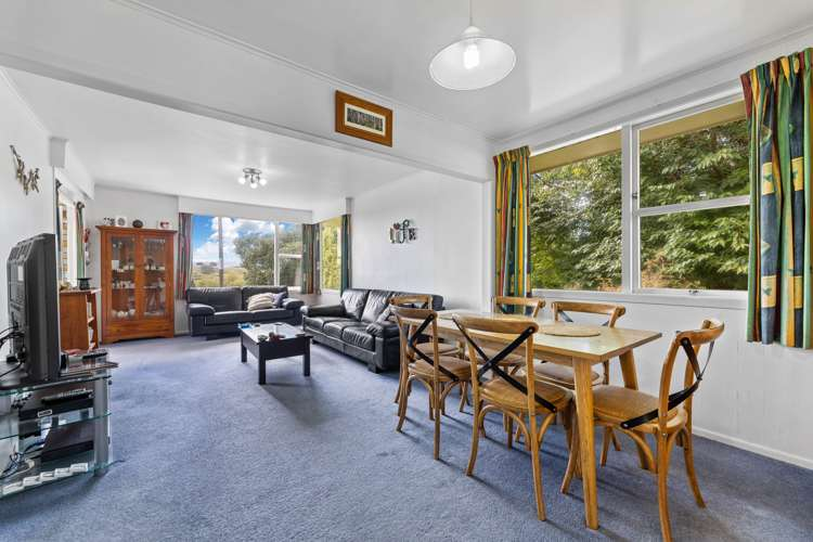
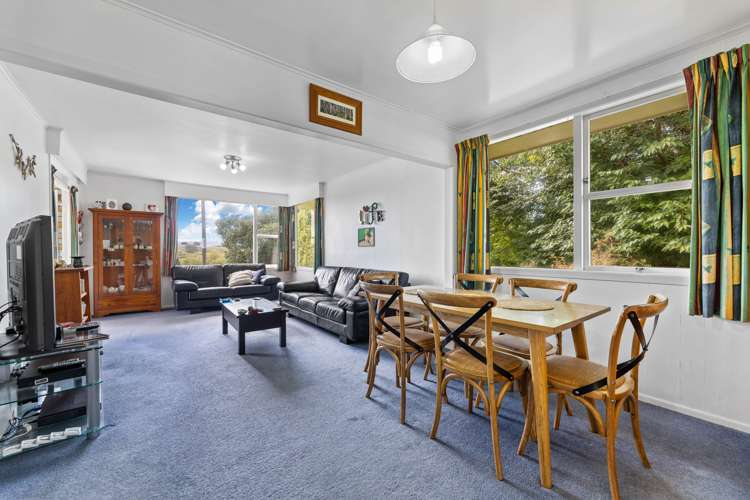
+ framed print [357,226,376,248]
